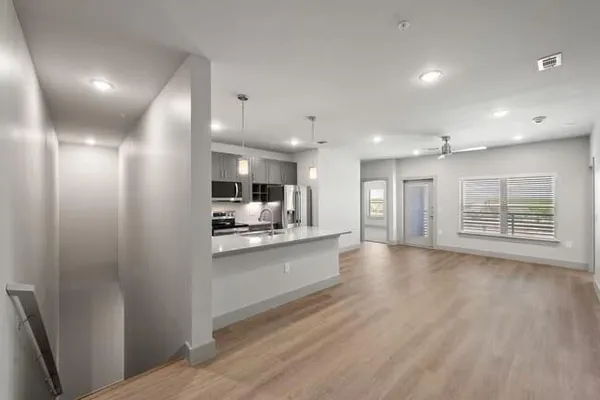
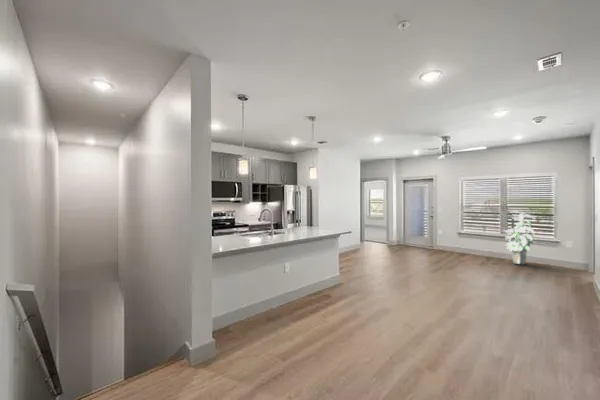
+ indoor plant [502,210,539,266]
